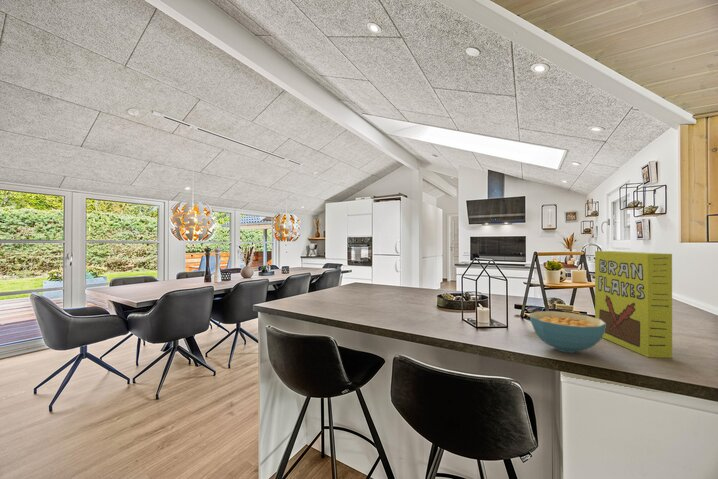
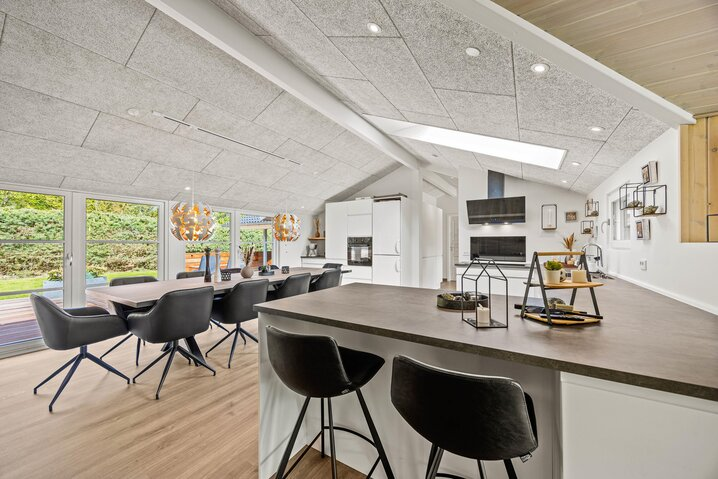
- cereal box [594,250,673,359]
- cereal bowl [529,310,606,354]
